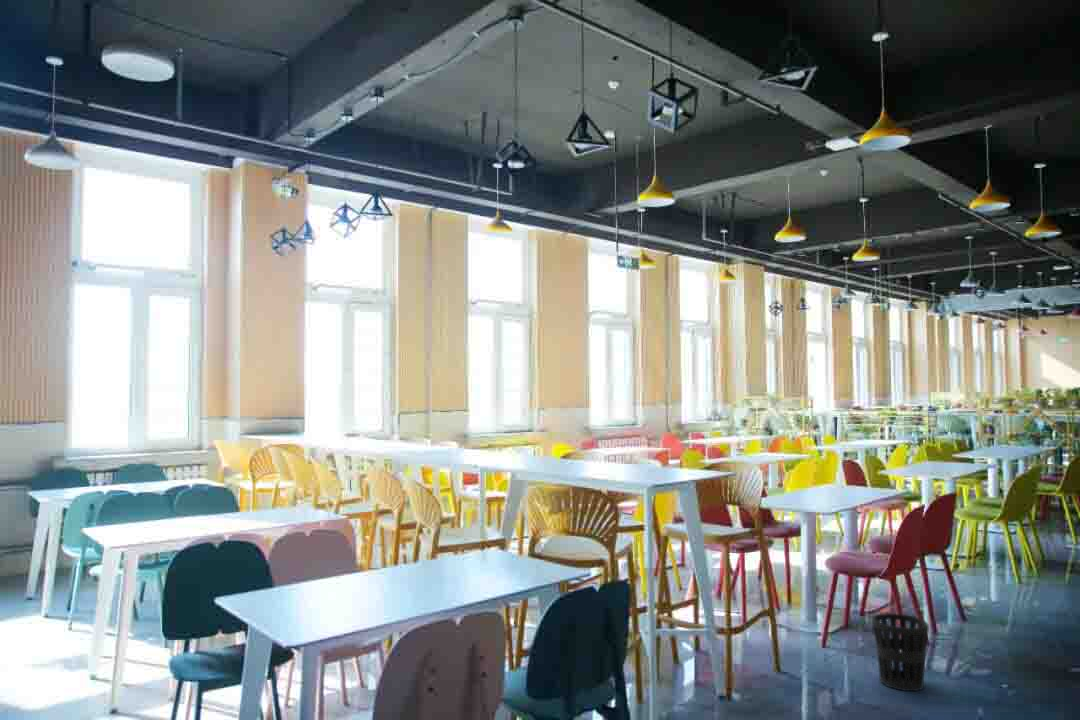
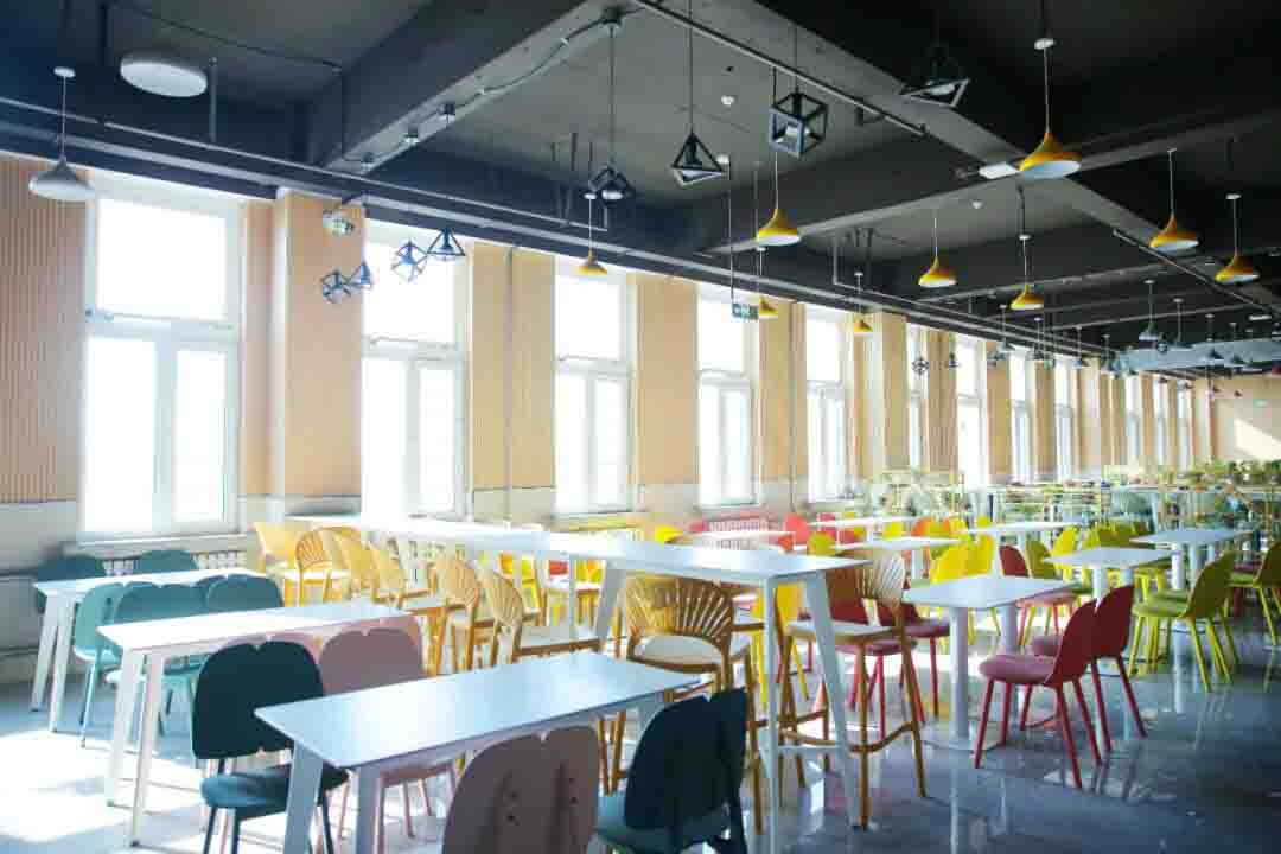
- wastebasket [871,612,930,692]
